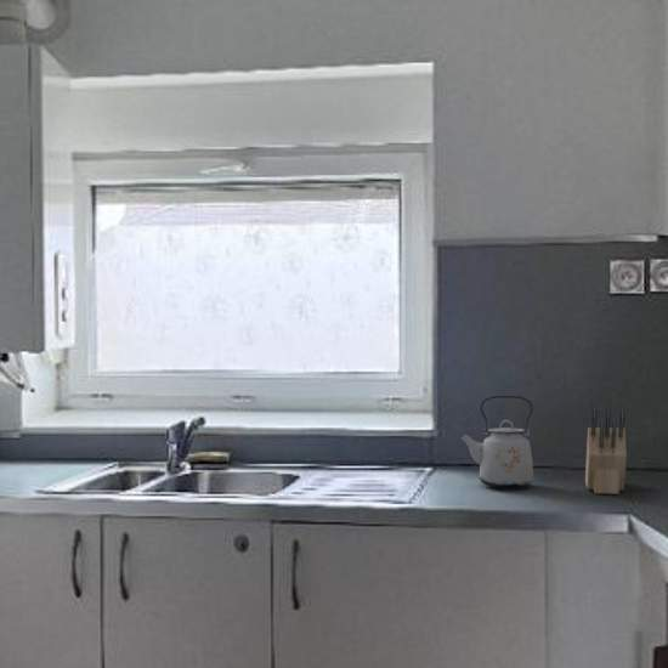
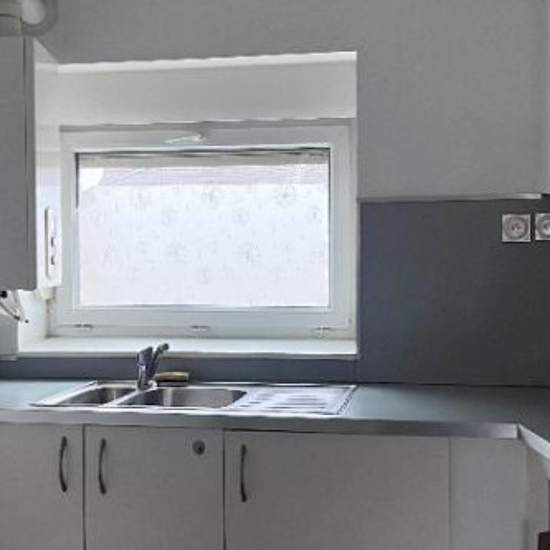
- kettle [458,395,536,489]
- knife block [584,407,628,496]
